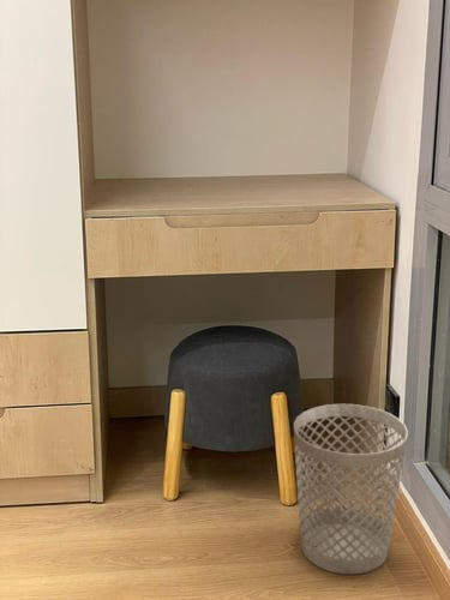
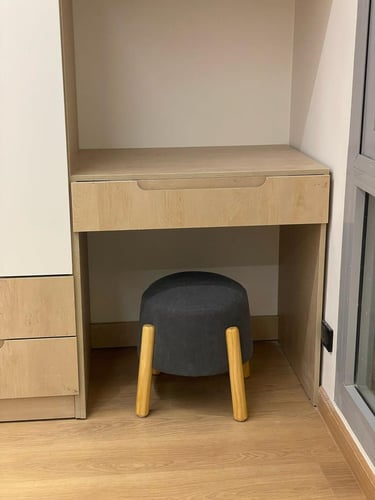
- wastebasket [293,403,409,576]
